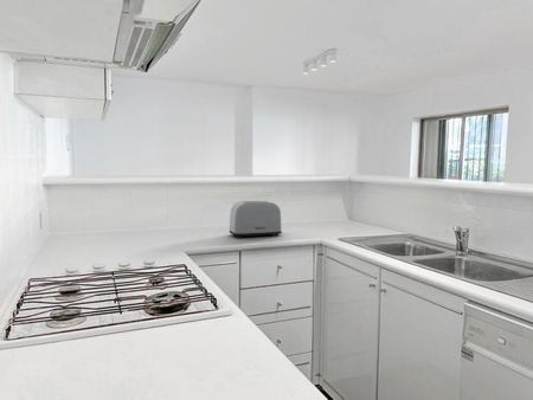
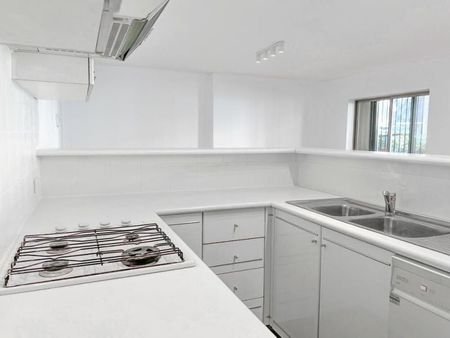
- toaster [229,200,283,239]
